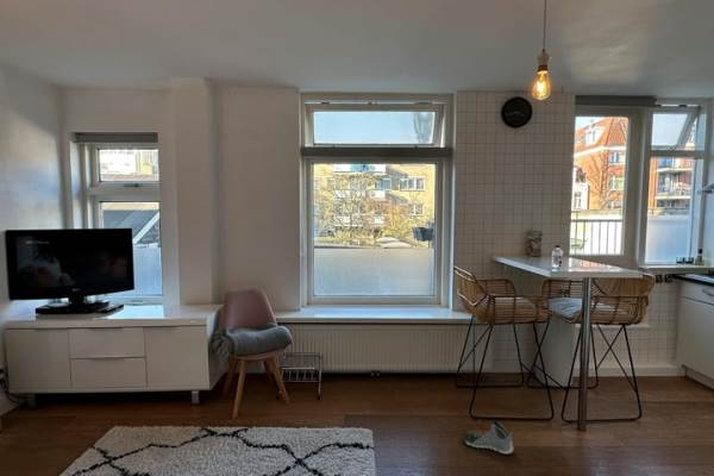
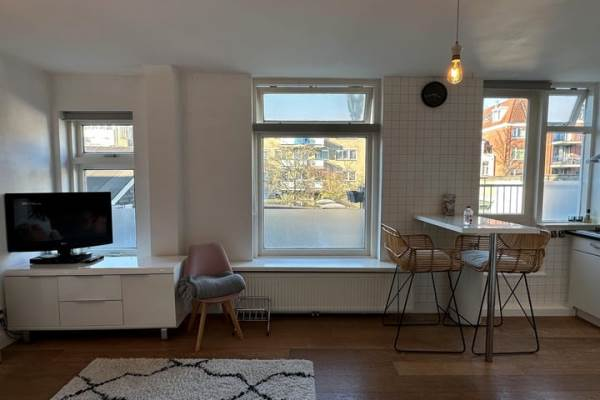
- sneaker [461,419,514,456]
